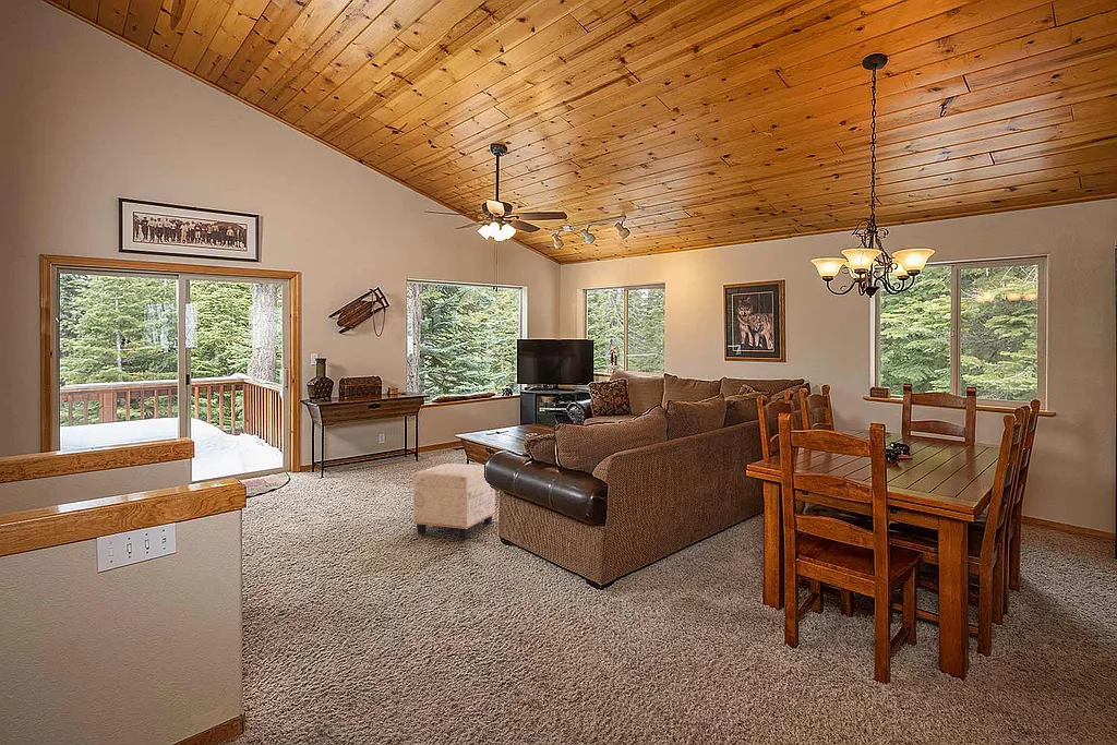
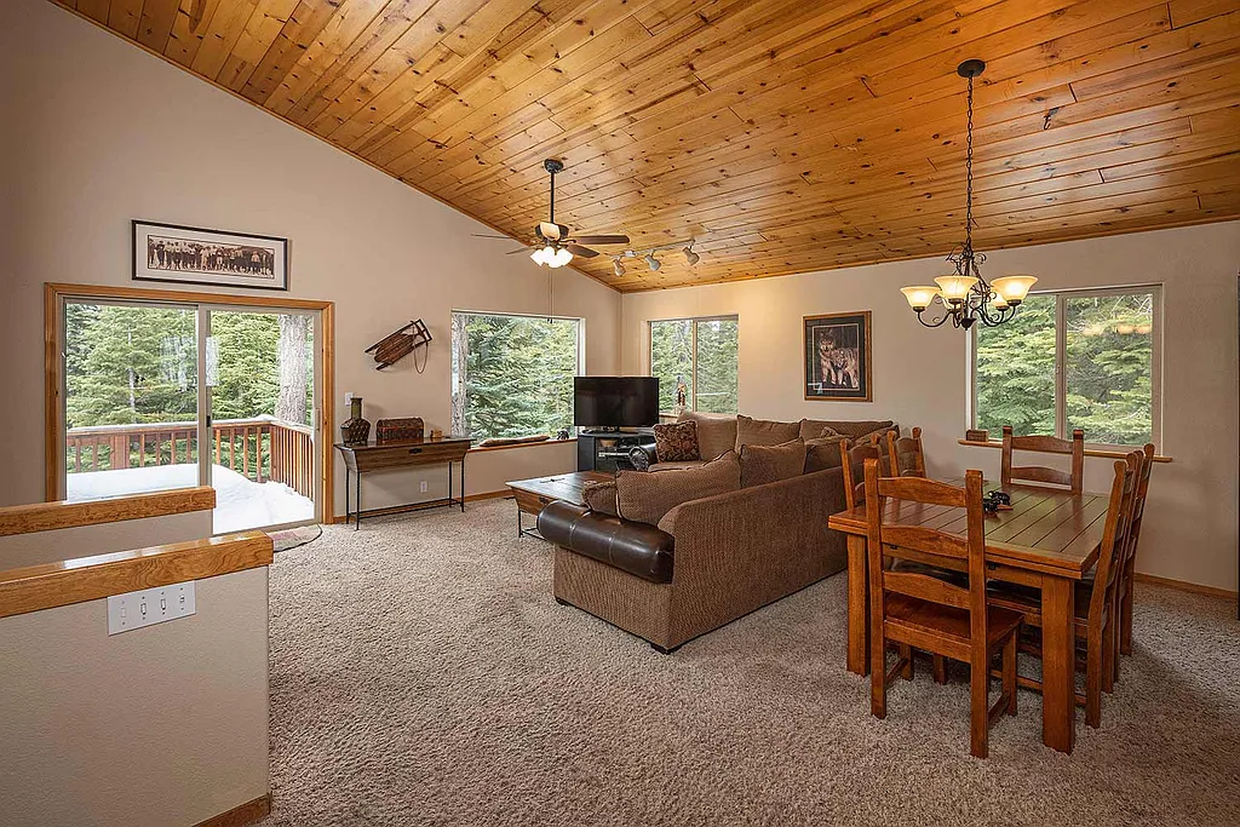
- ottoman [412,462,496,540]
